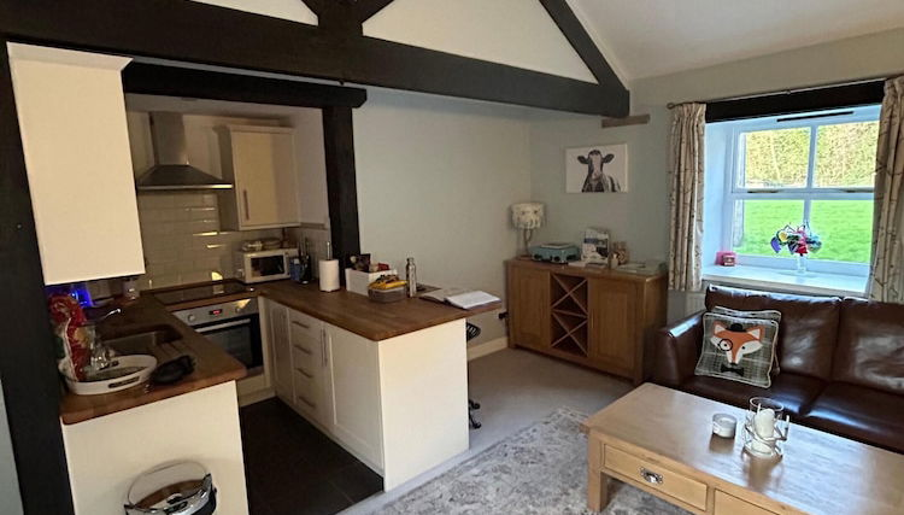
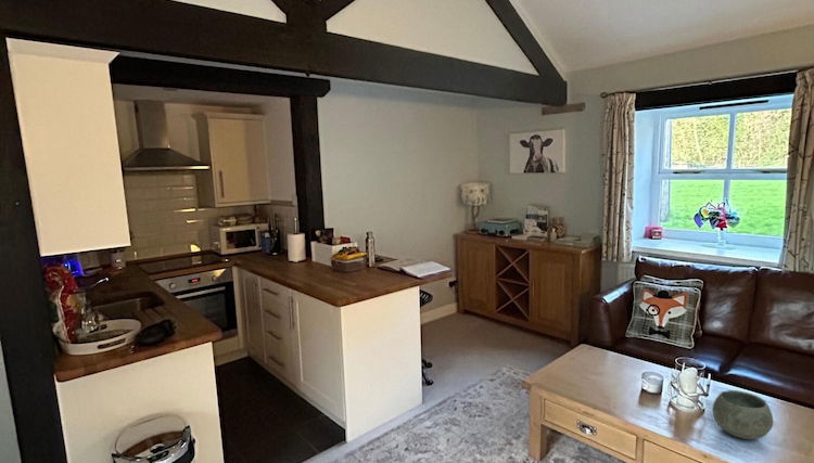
+ bowl [712,389,774,440]
